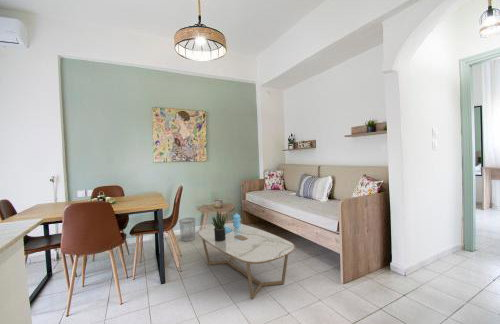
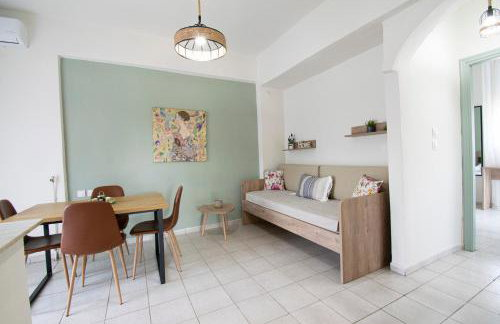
- wastebasket [178,217,196,242]
- decorative container [224,212,242,233]
- potted plant [211,209,229,241]
- coffee table [197,222,296,300]
